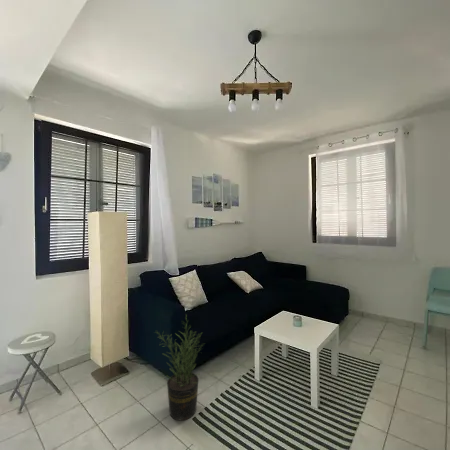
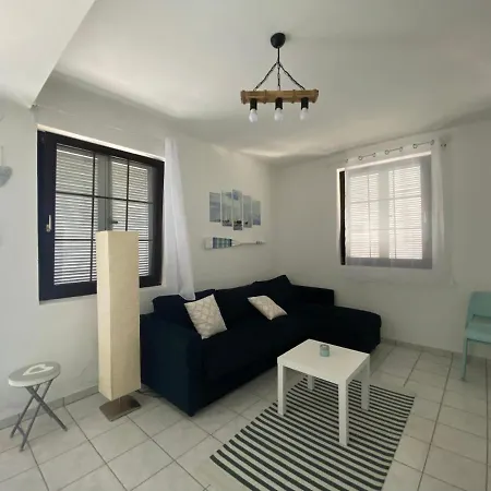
- potted plant [154,313,205,421]
